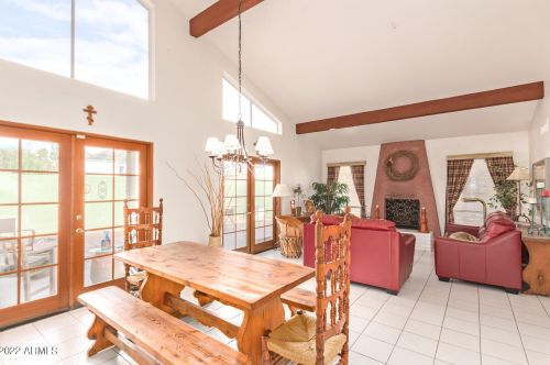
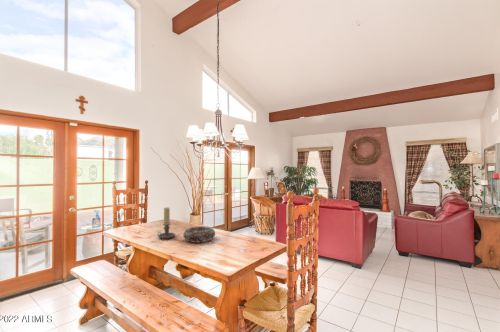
+ candle holder [157,207,176,240]
+ decorative bowl [182,225,216,243]
